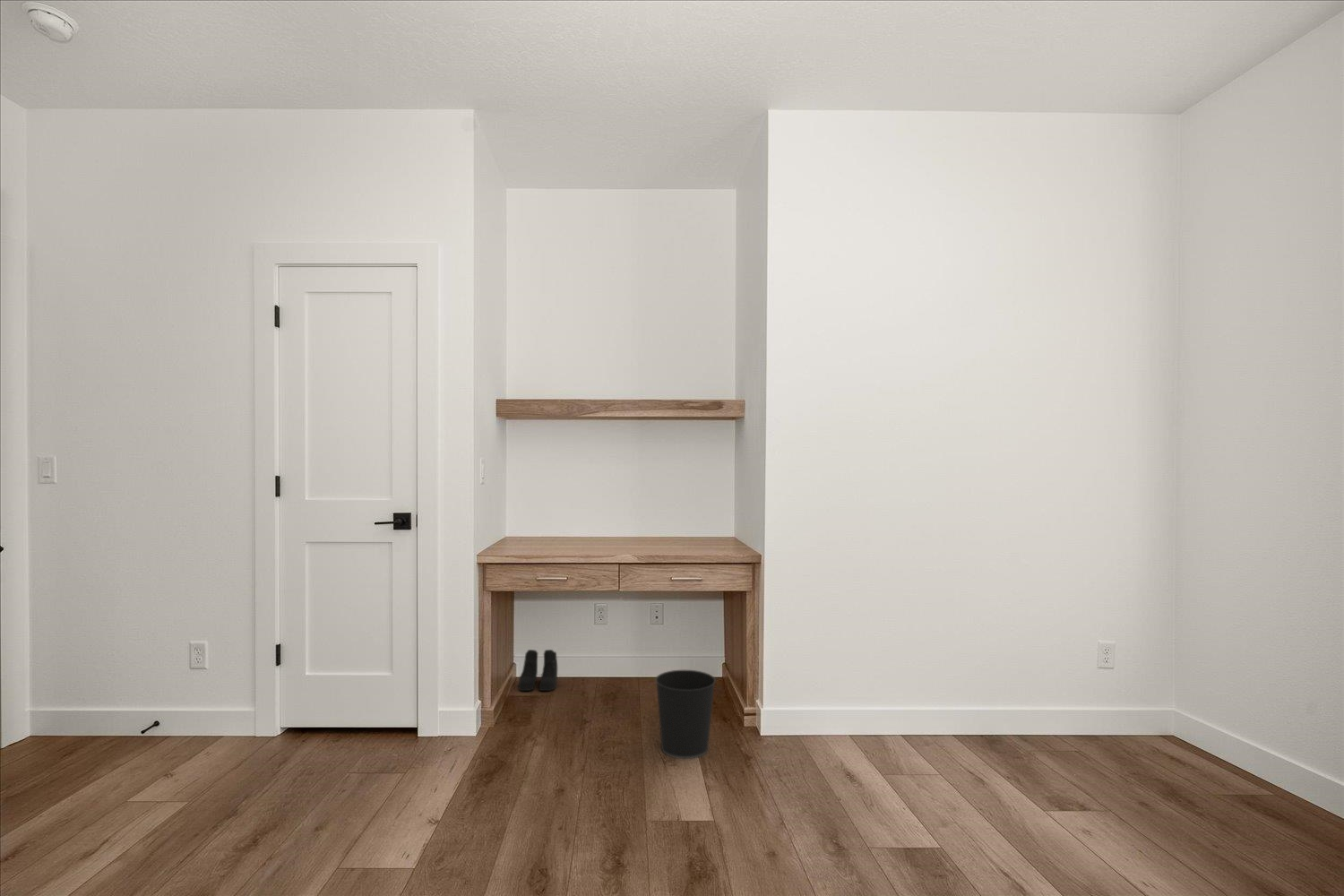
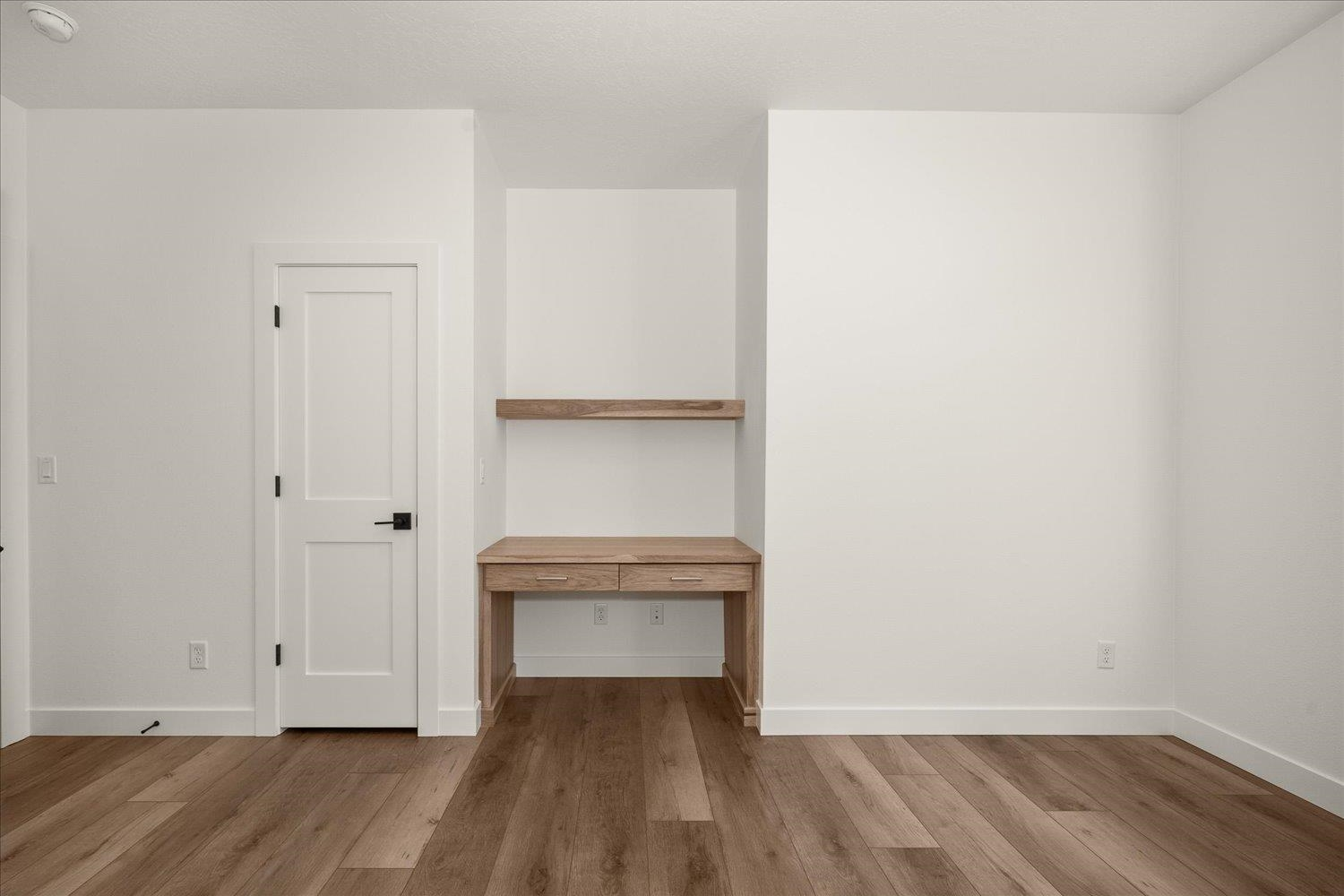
- boots [518,649,558,692]
- wastebasket [654,669,717,760]
